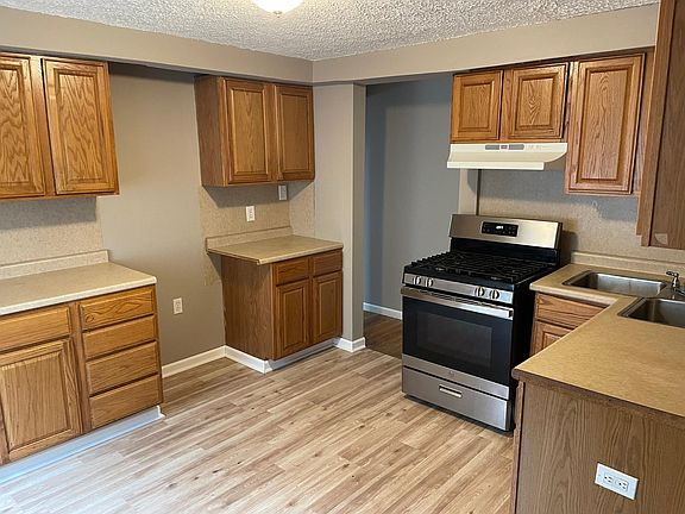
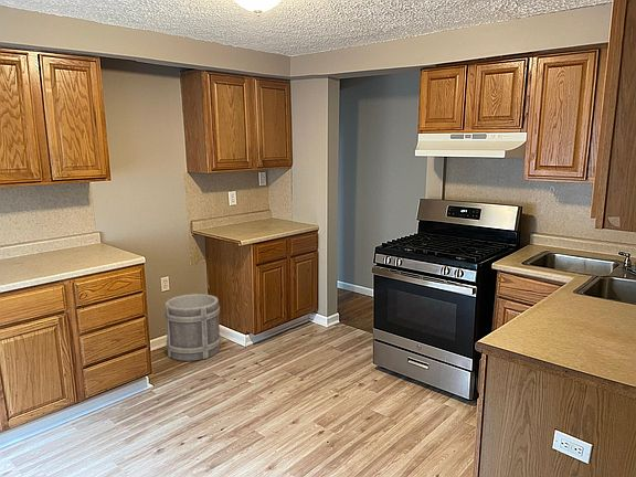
+ bucket [163,293,222,362]
